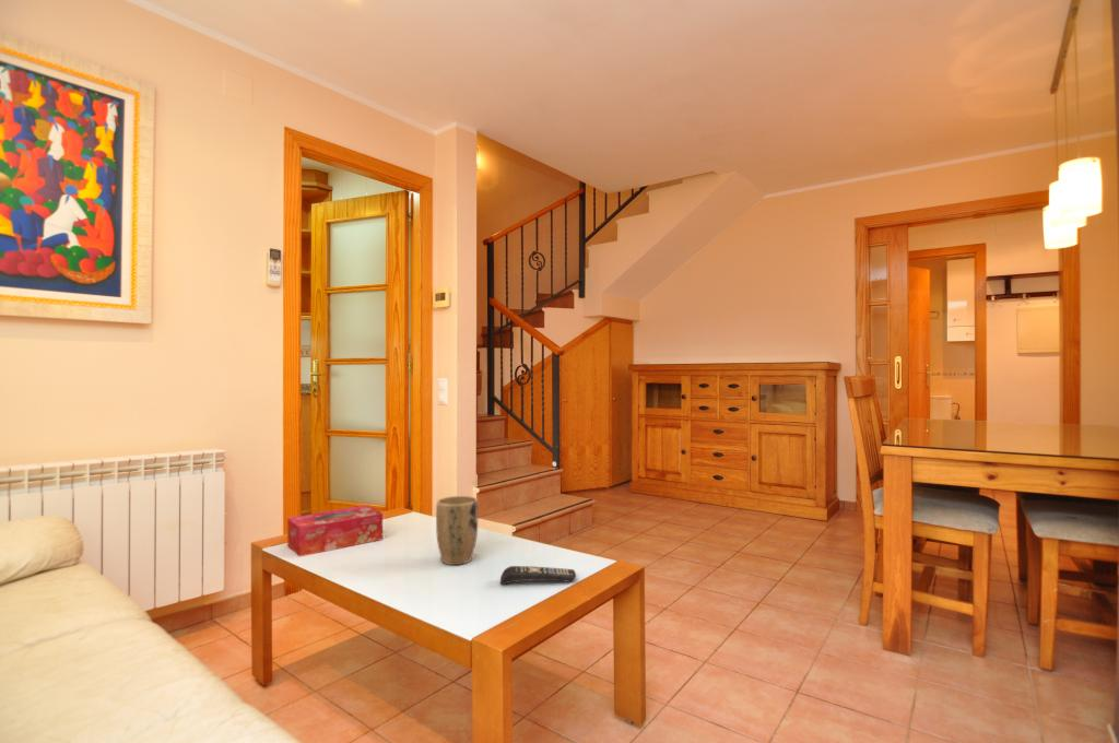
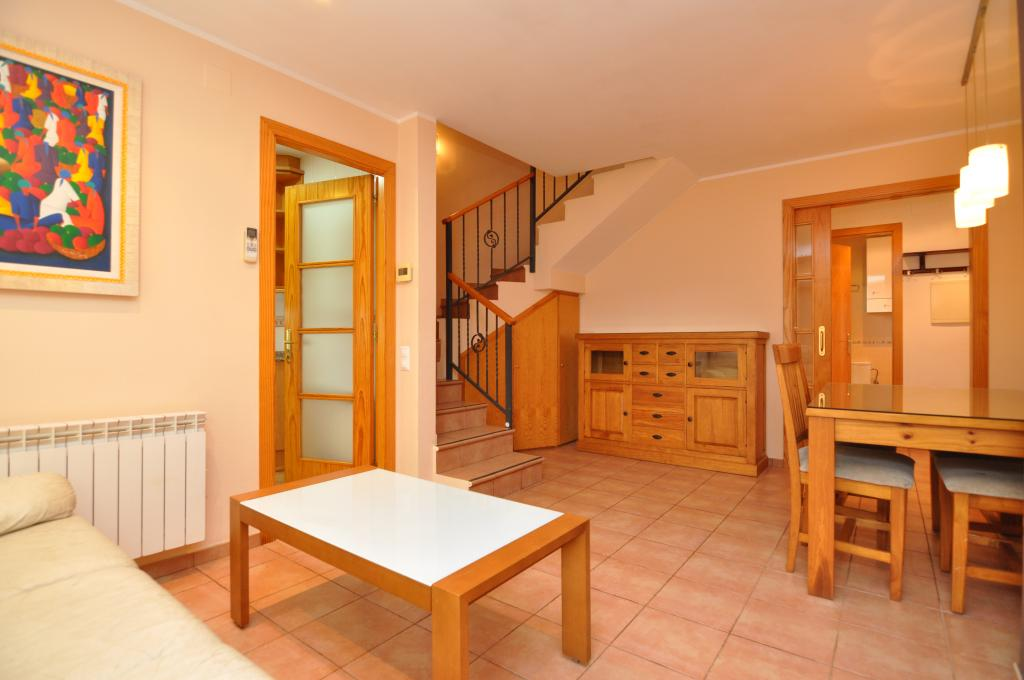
- plant pot [435,495,479,566]
- remote control [499,565,577,586]
- tissue box [286,504,384,557]
